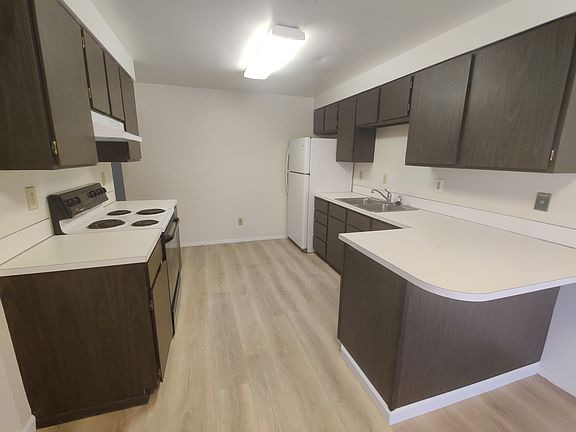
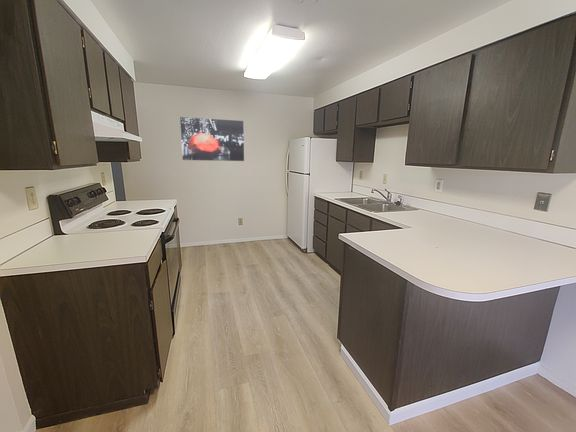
+ wall art [179,116,245,162]
